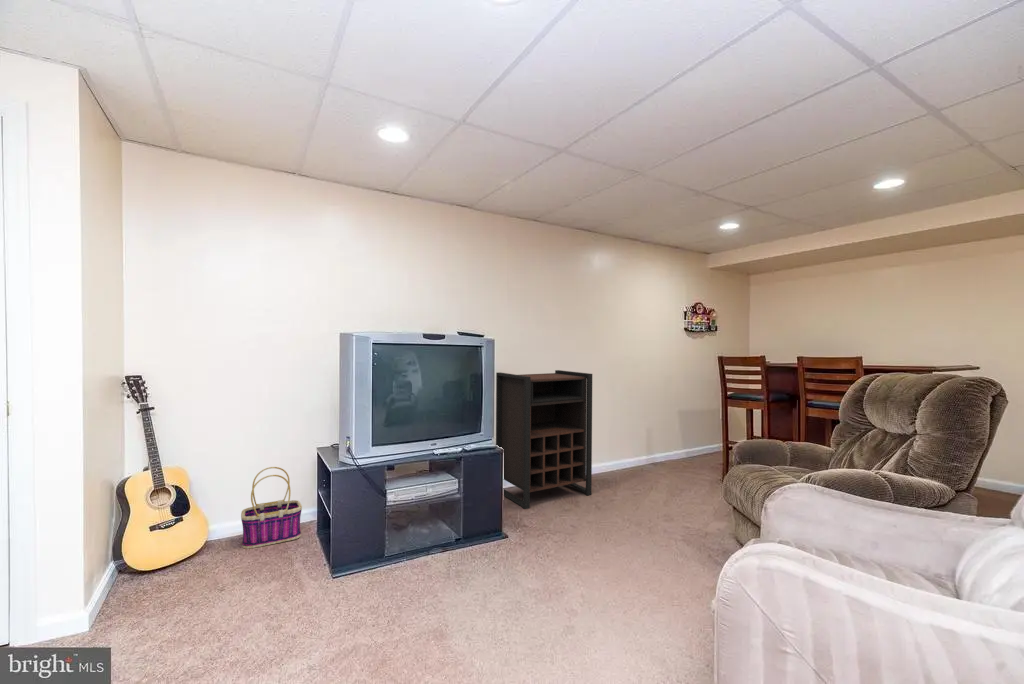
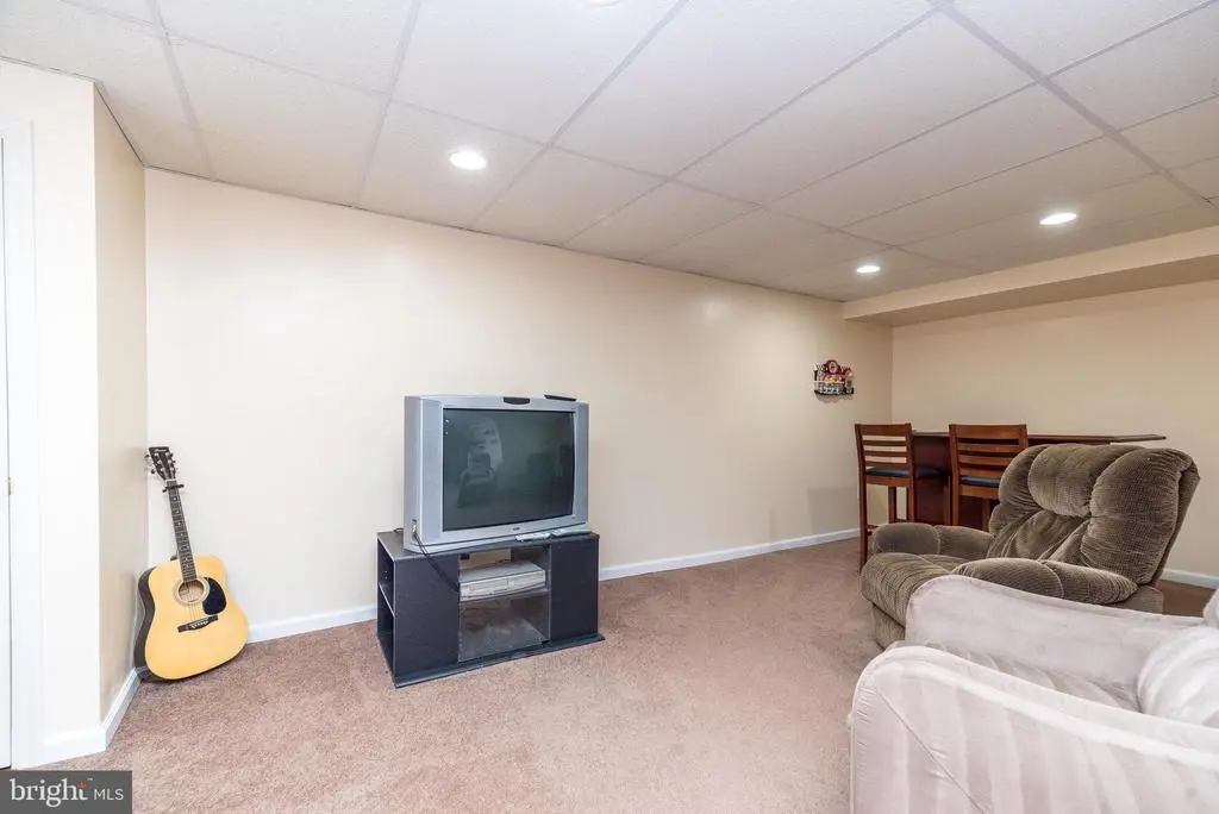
- shelving unit [495,369,593,510]
- basket [240,466,303,550]
